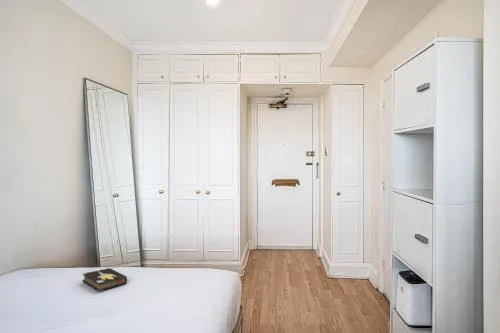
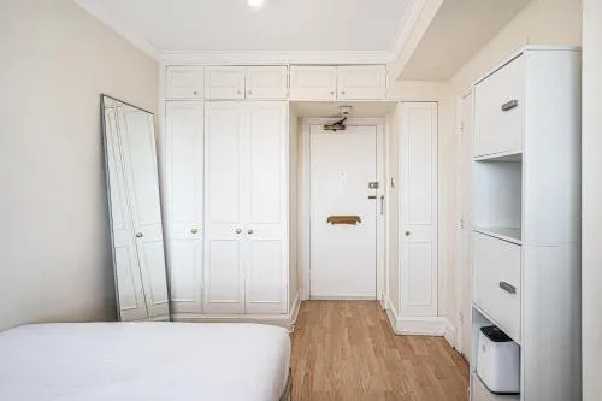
- hardback book [81,267,128,293]
